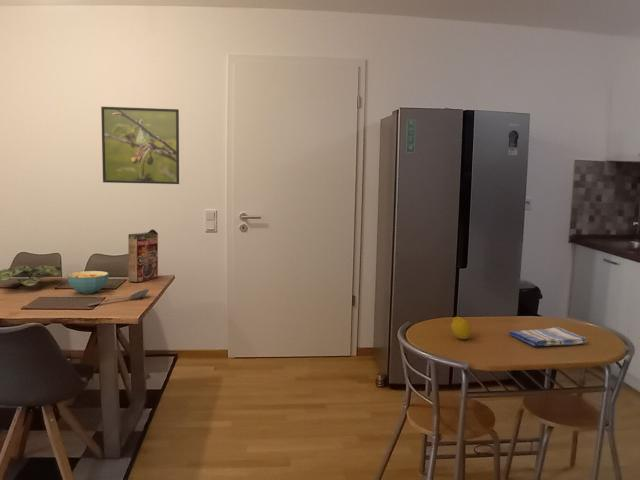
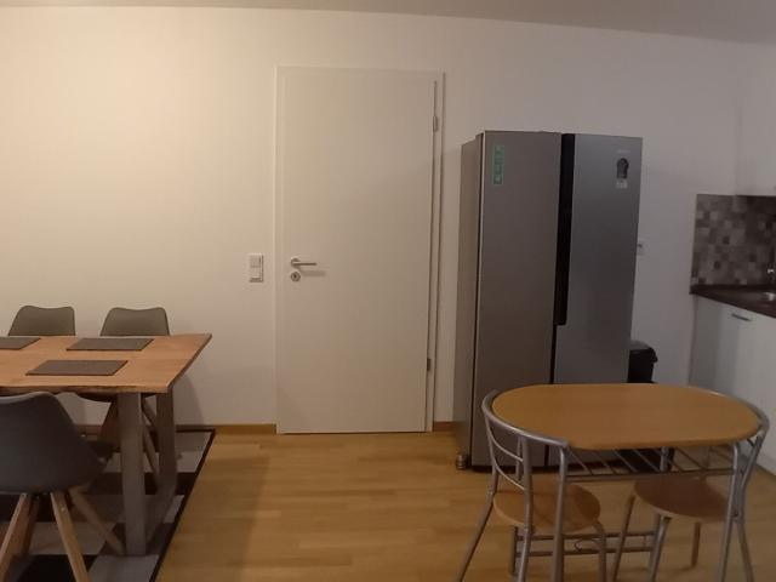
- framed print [100,106,180,185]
- cereal box [127,228,159,283]
- fruit [450,316,472,340]
- stirrer [87,288,150,307]
- dish towel [507,326,587,348]
- cereal bowl [66,270,110,295]
- plant [0,264,63,287]
